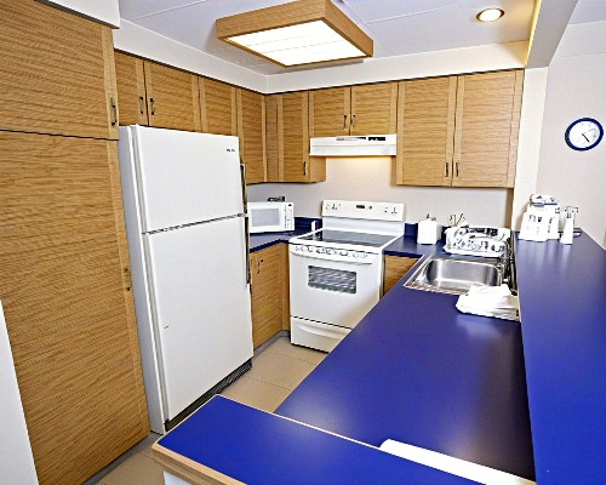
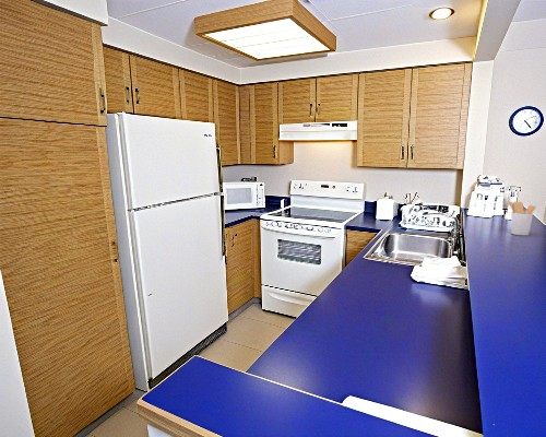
+ utensil holder [507,200,537,236]
